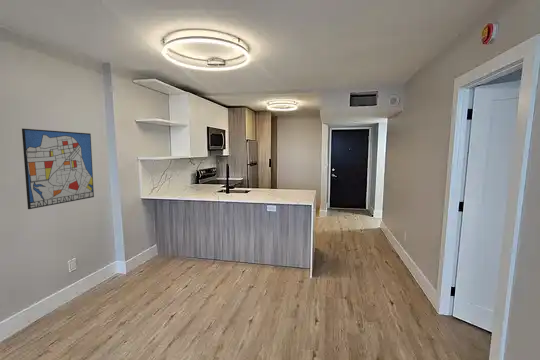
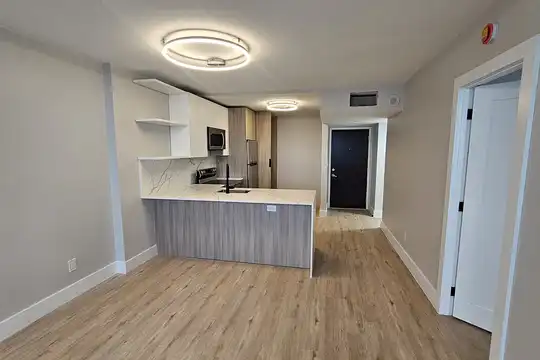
- wall art [21,128,95,210]
